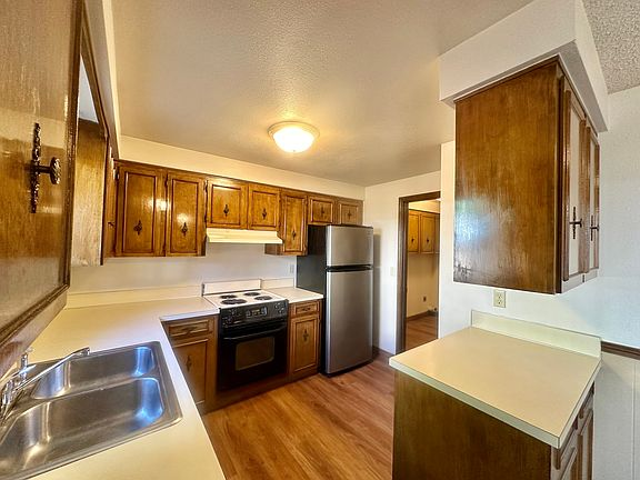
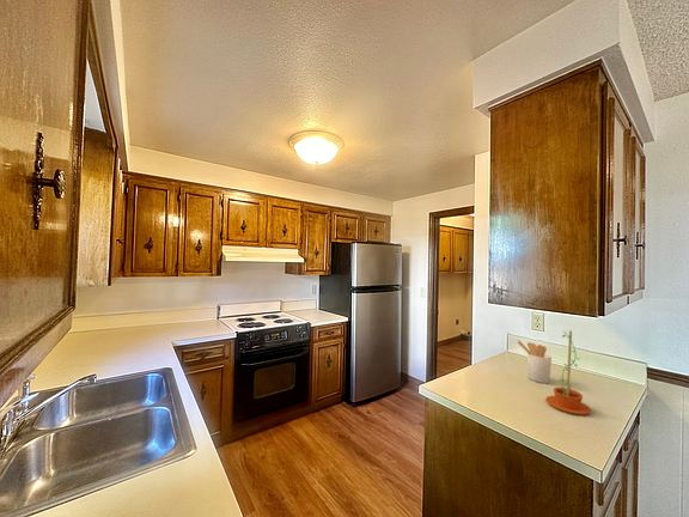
+ flower pot [544,329,592,415]
+ utensil holder [516,340,553,384]
